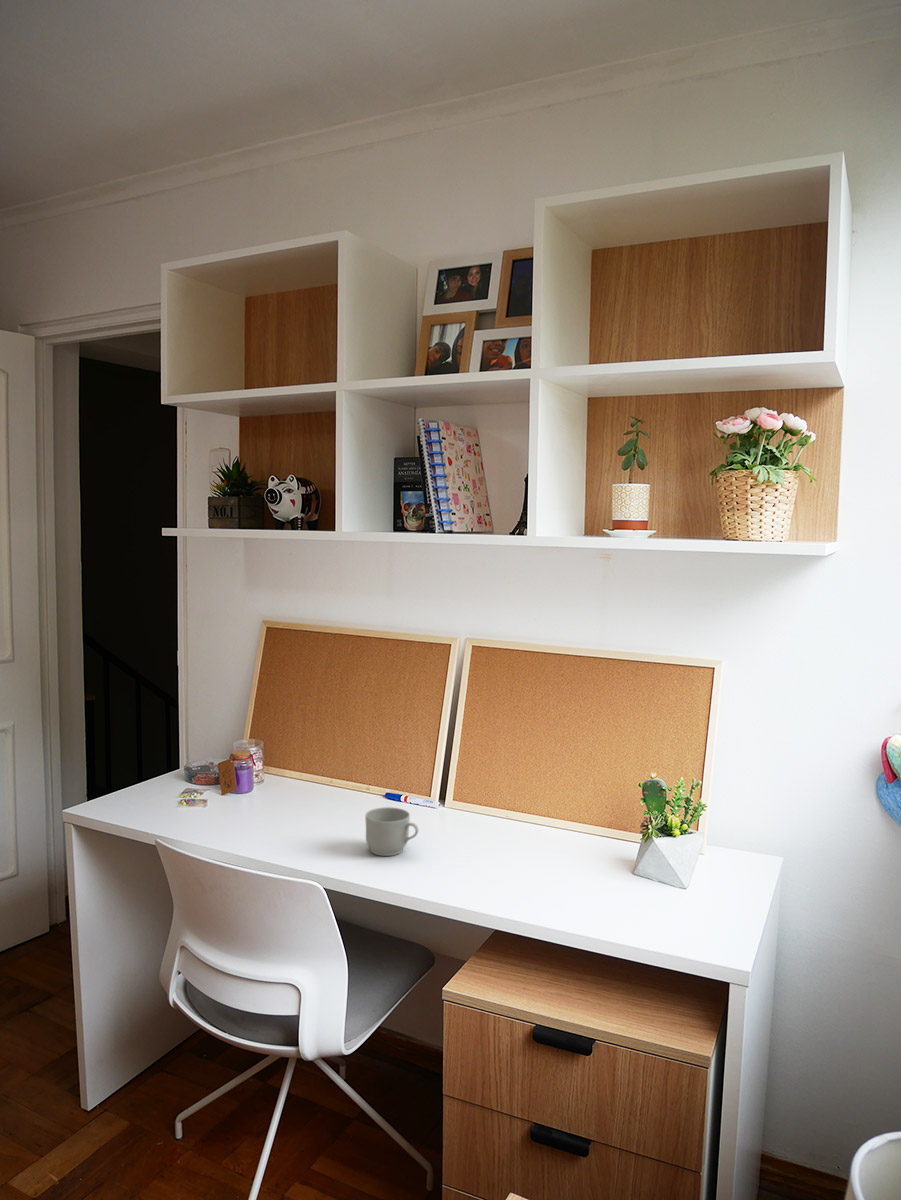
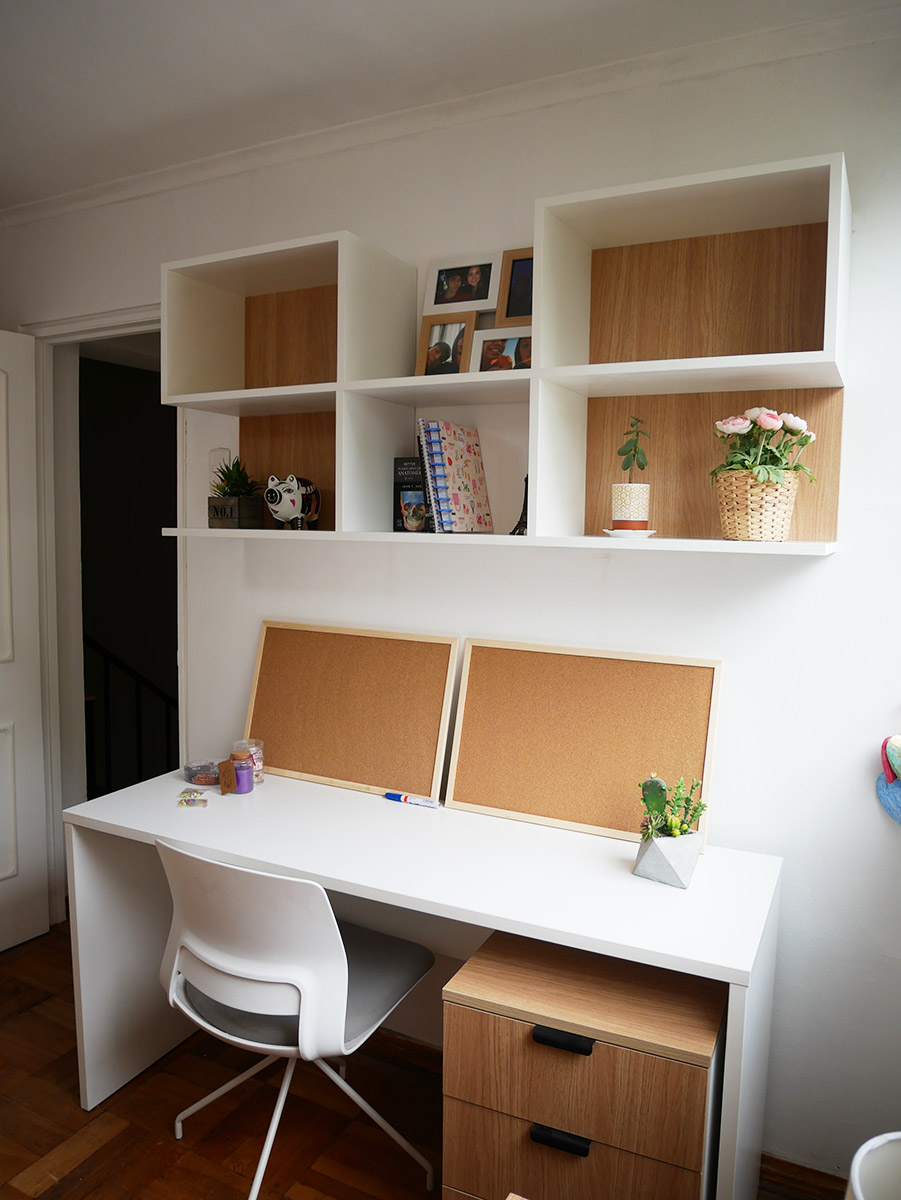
- mug [364,806,419,857]
